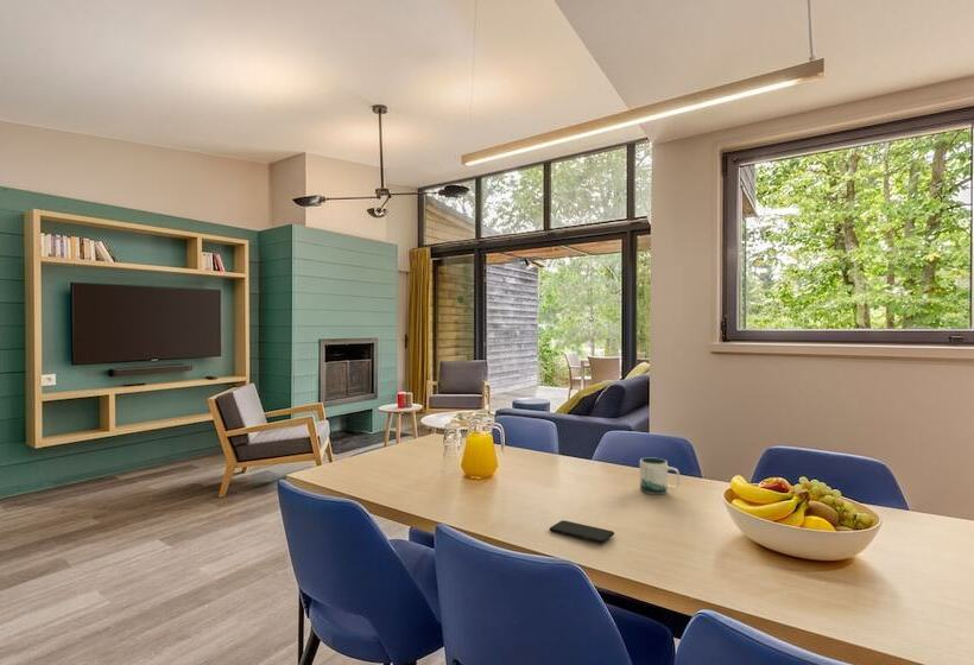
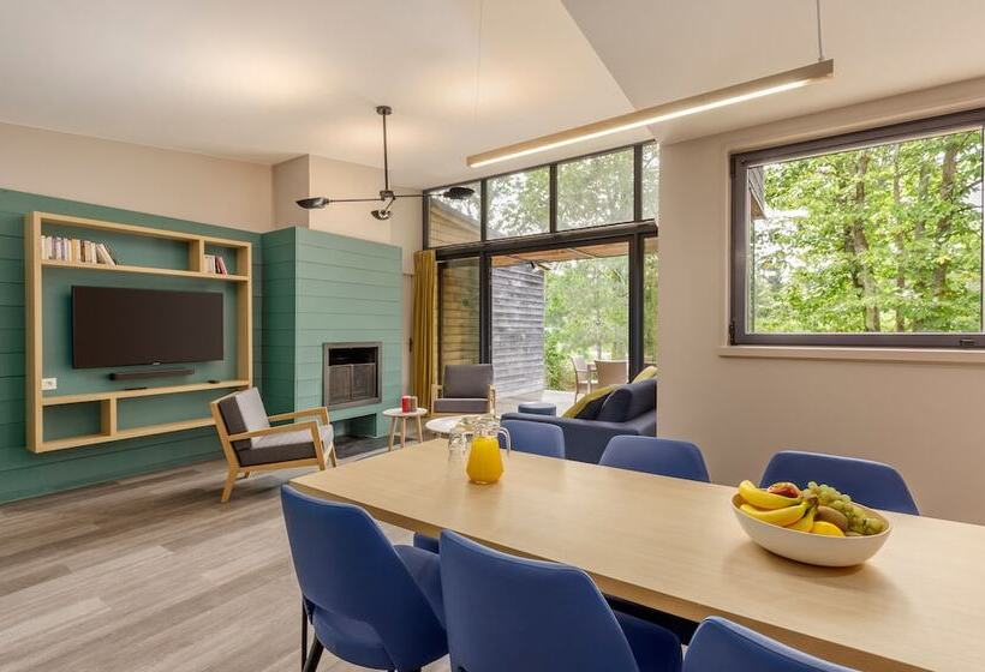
- mug [639,457,681,495]
- smartphone [549,519,615,544]
